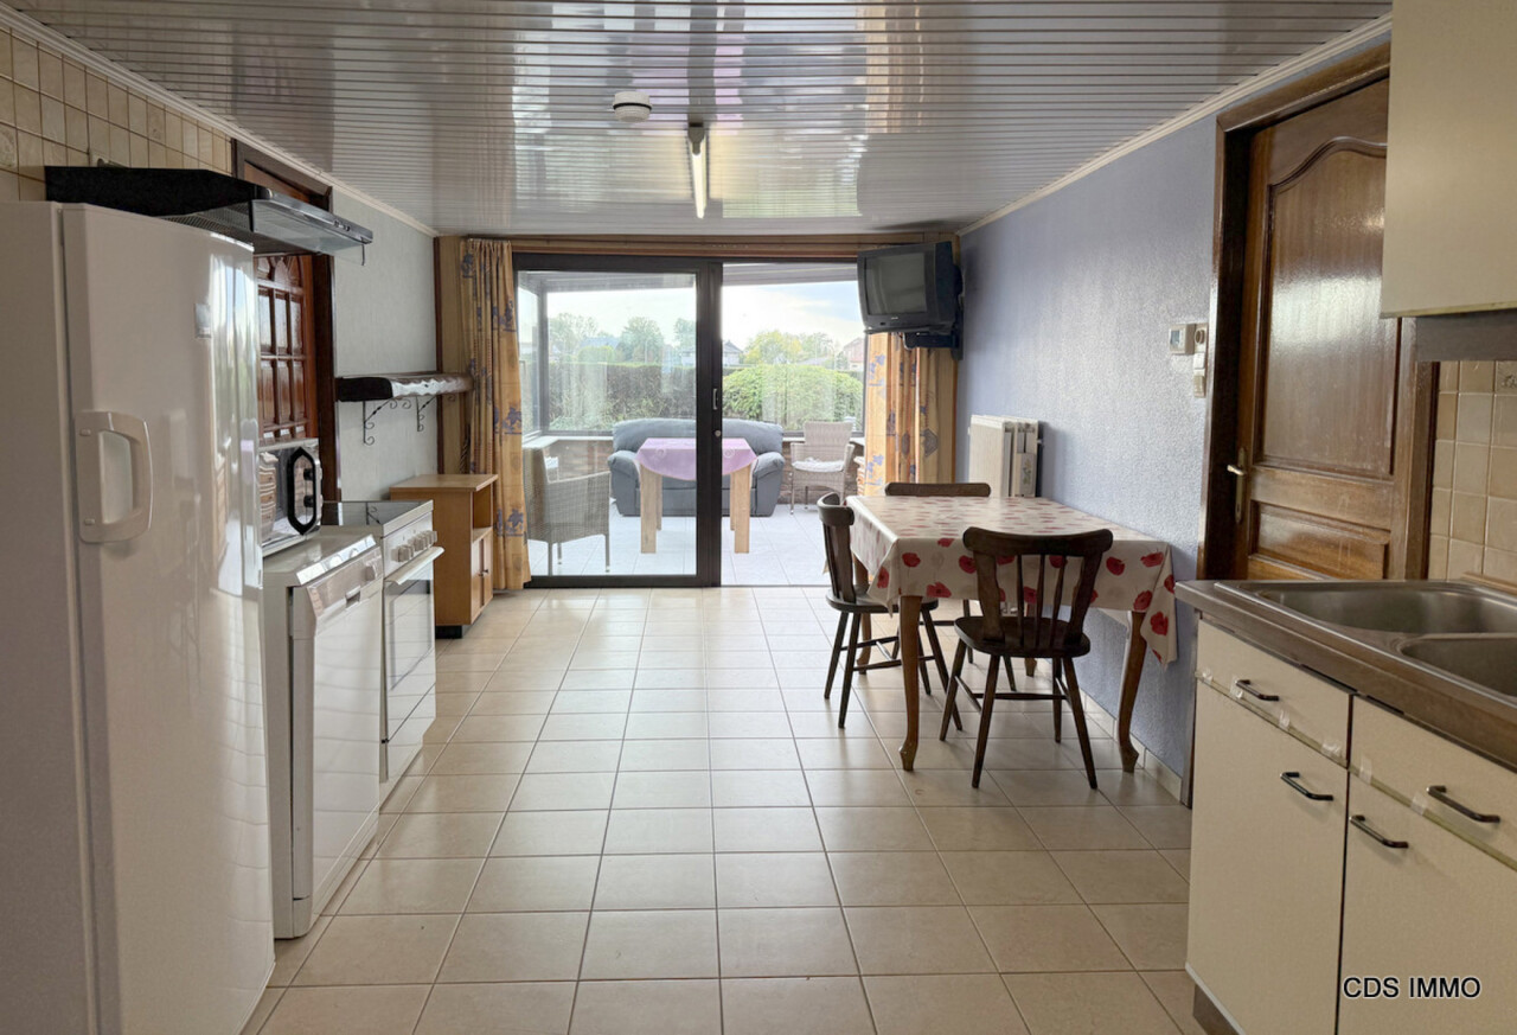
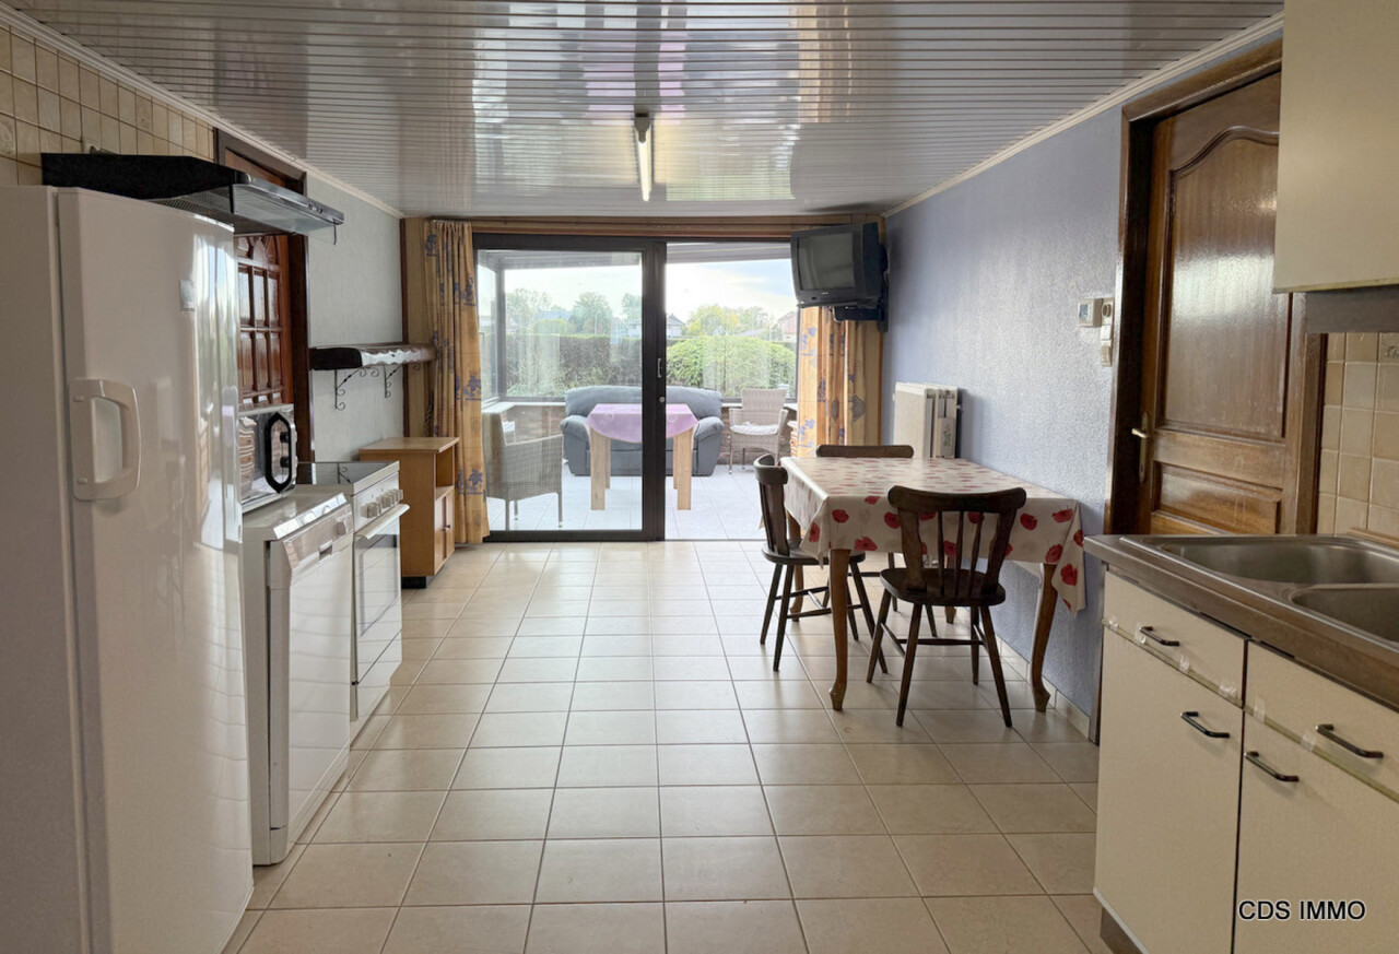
- smoke detector [612,90,653,124]
